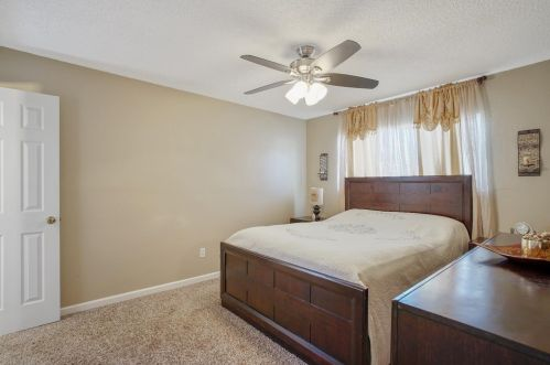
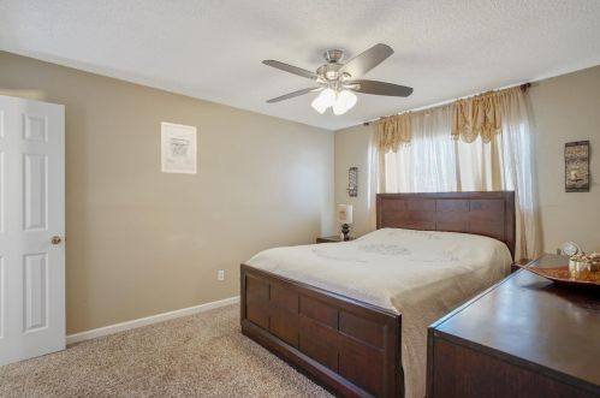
+ wall art [160,120,197,176]
